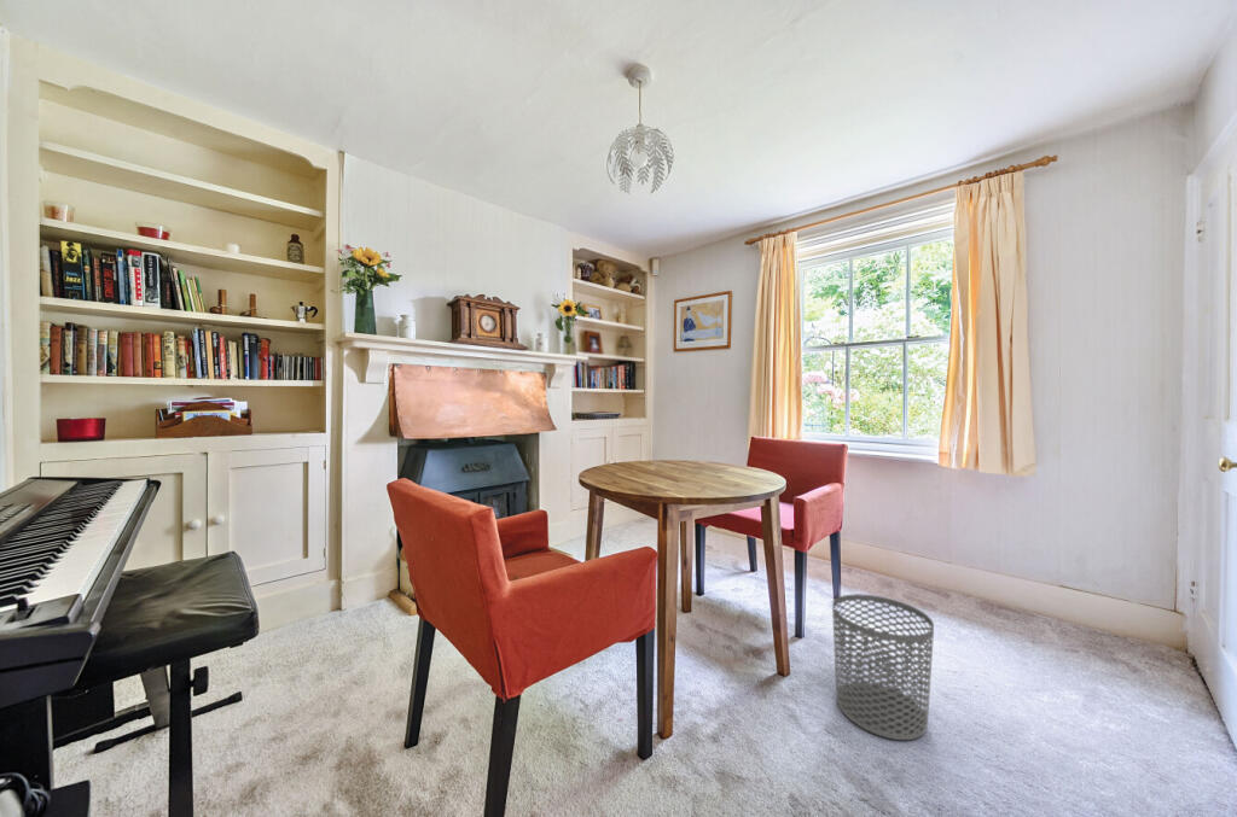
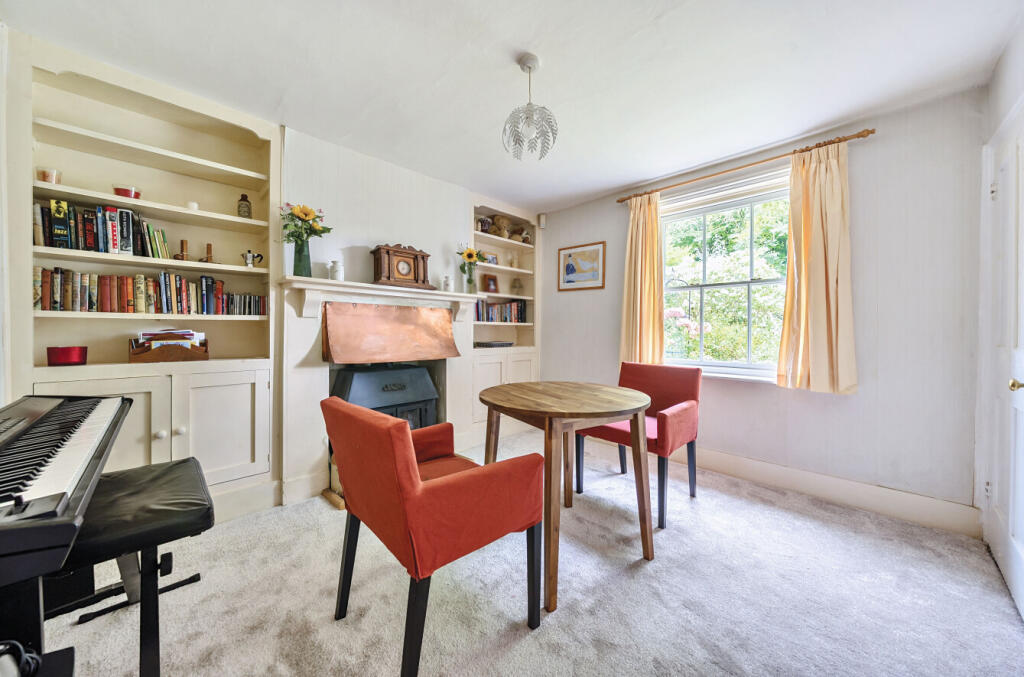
- waste bin [831,593,935,741]
